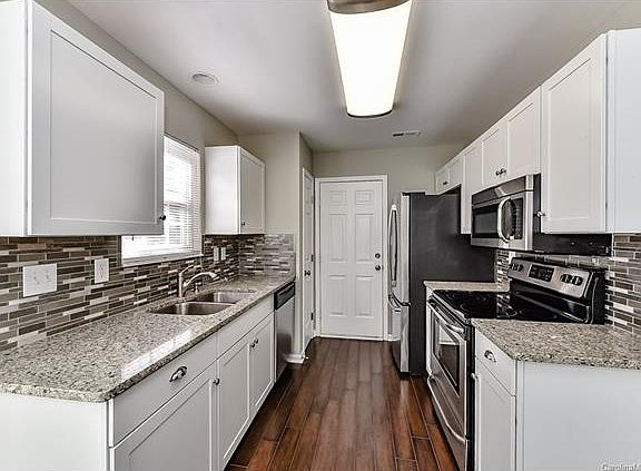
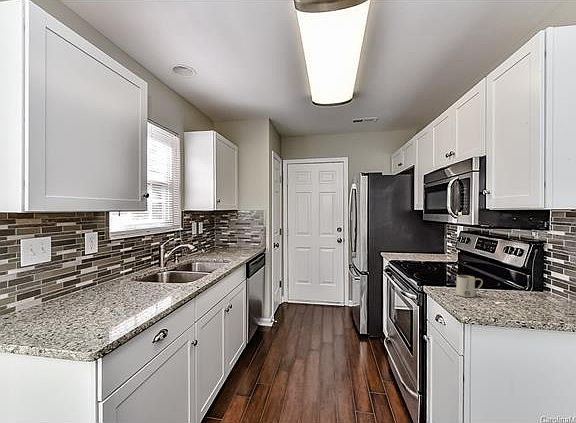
+ mug [456,274,484,298]
